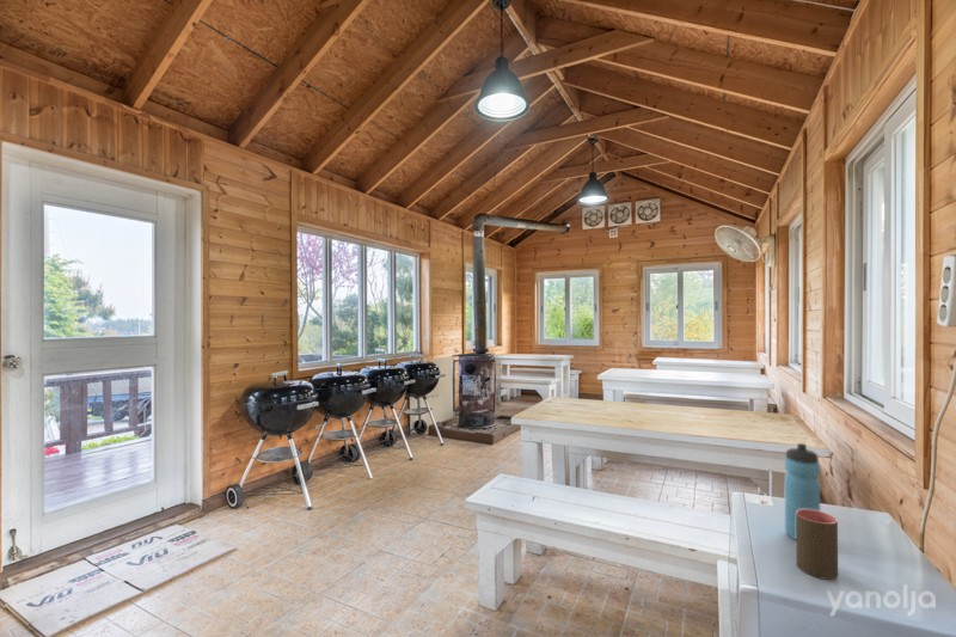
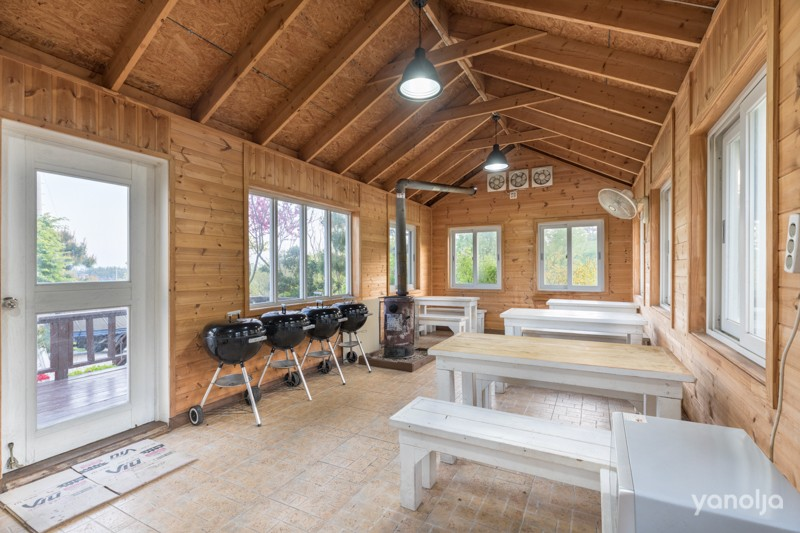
- cup [795,509,839,581]
- water bottle [784,442,821,540]
